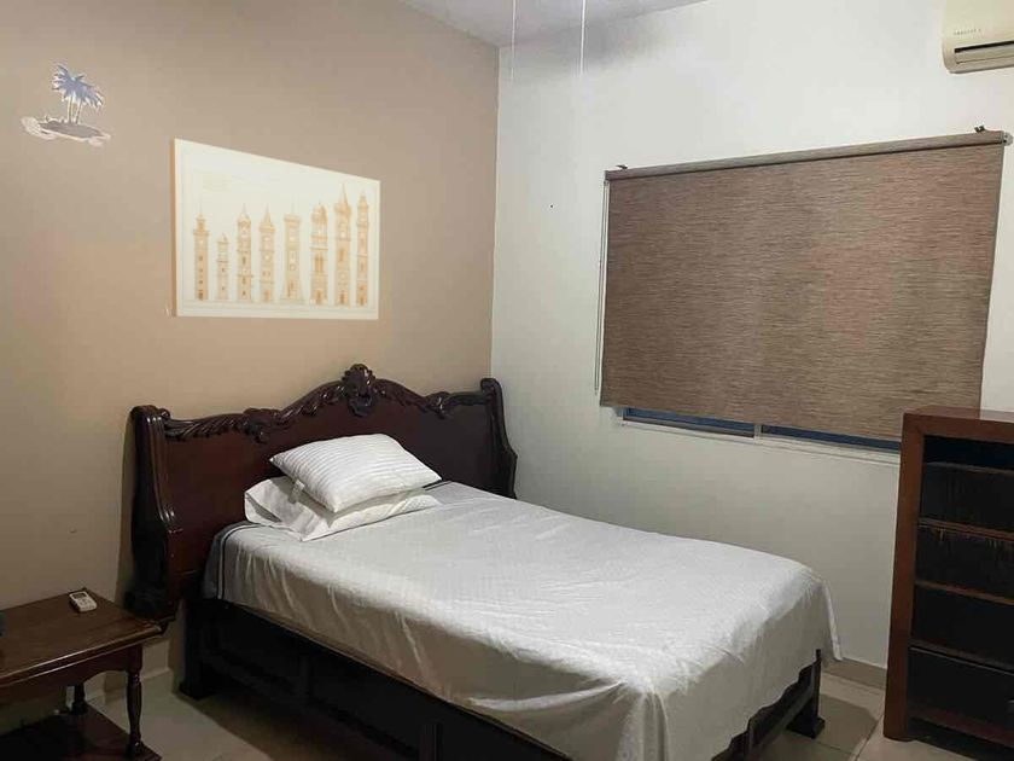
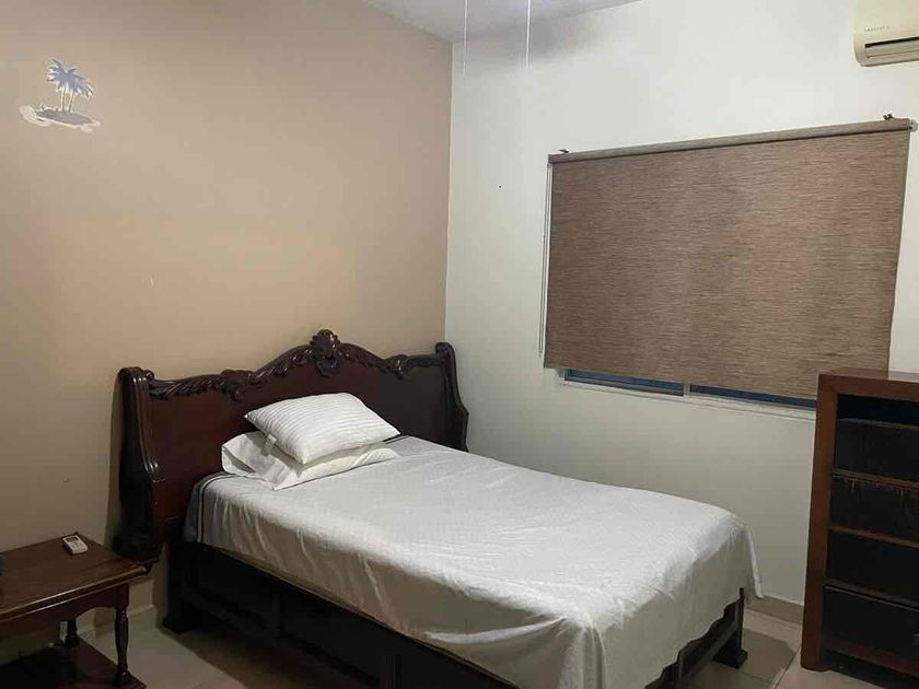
- wall art [169,138,381,321]
